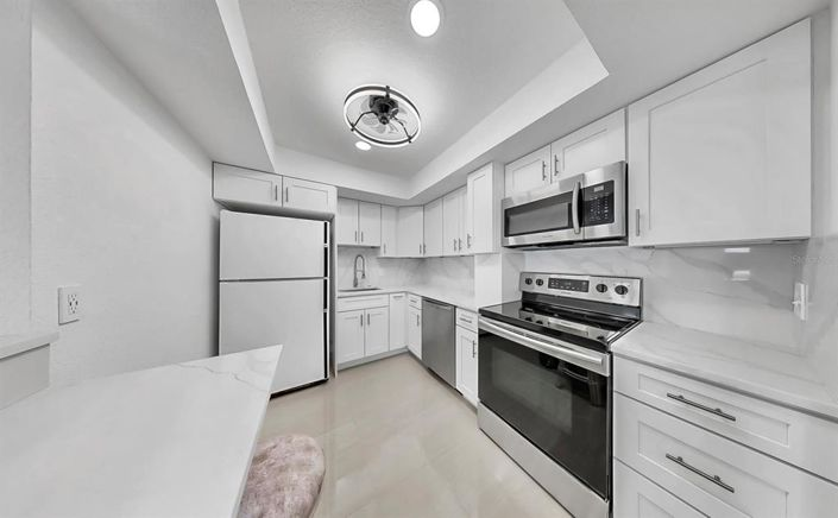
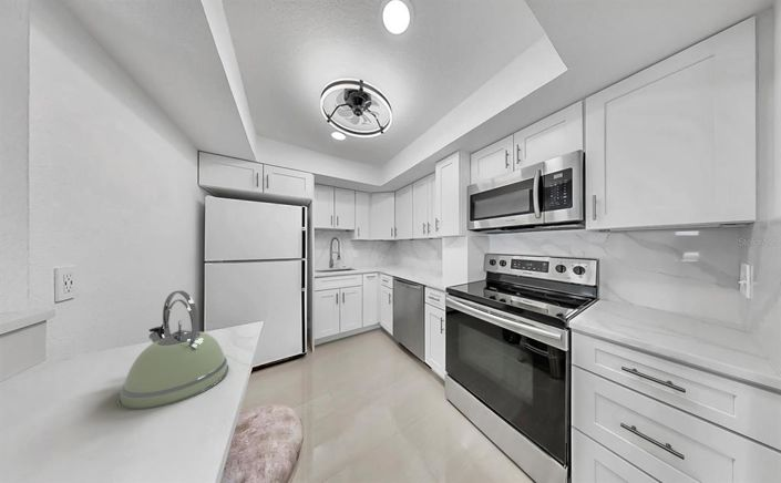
+ kettle [116,289,229,411]
